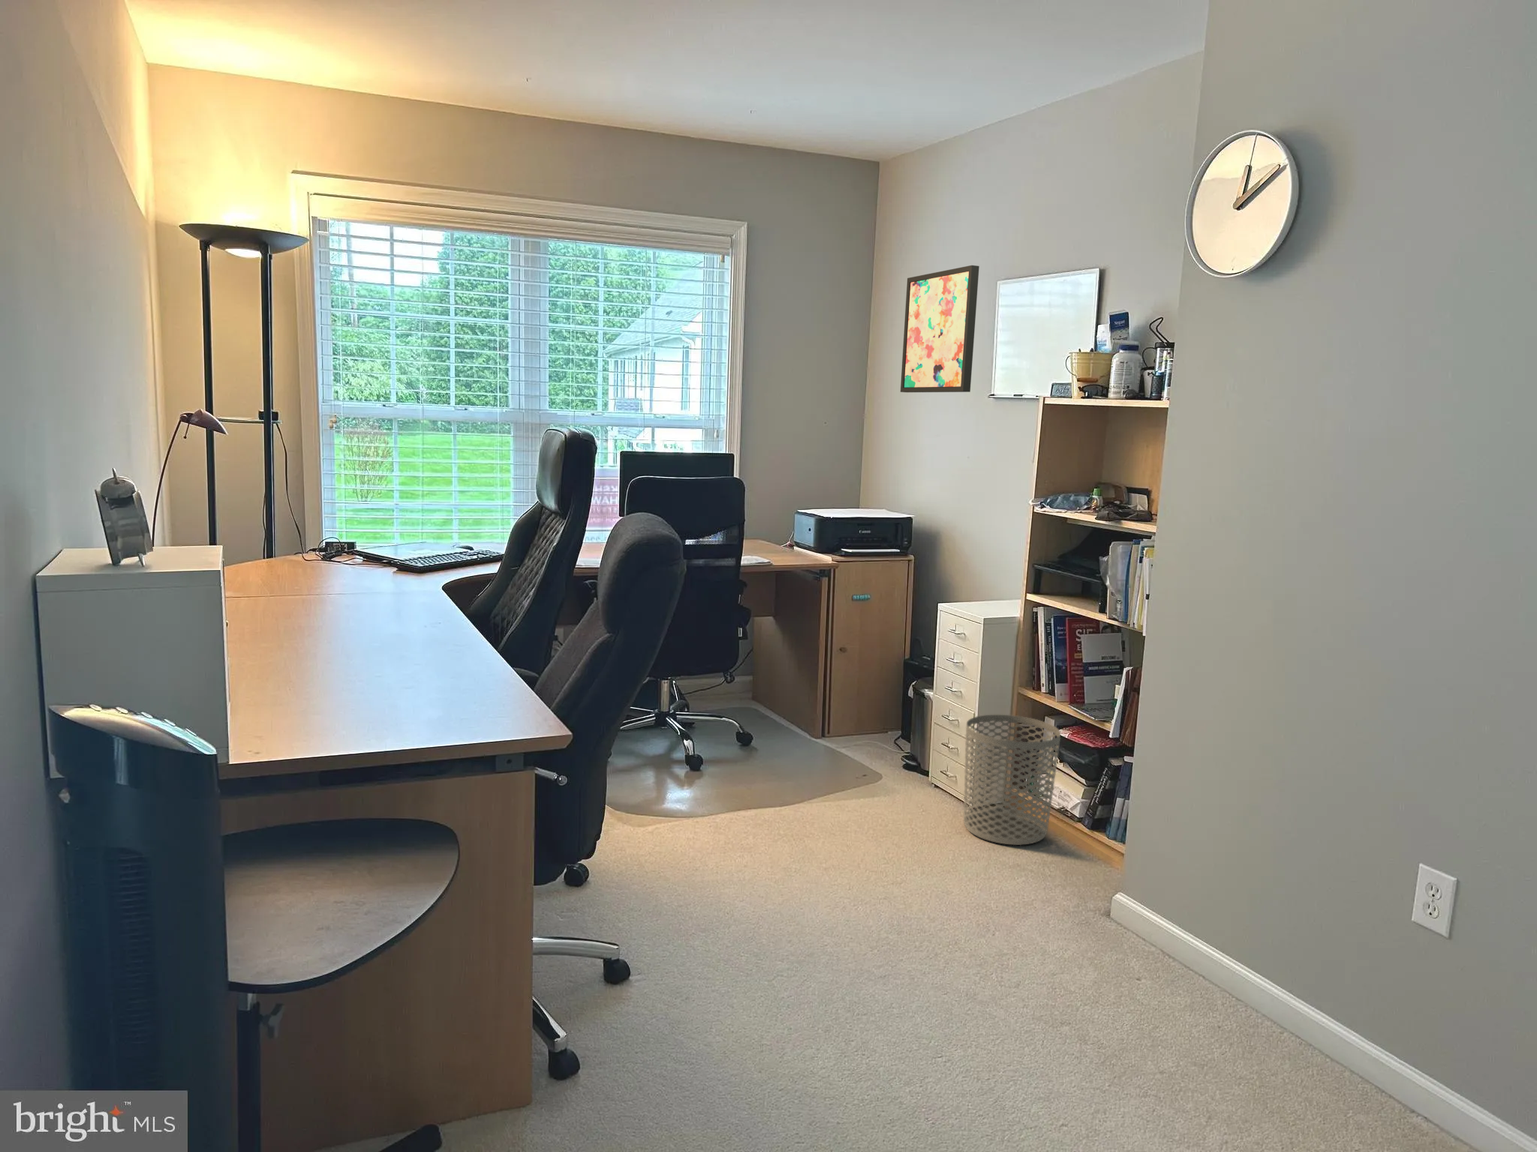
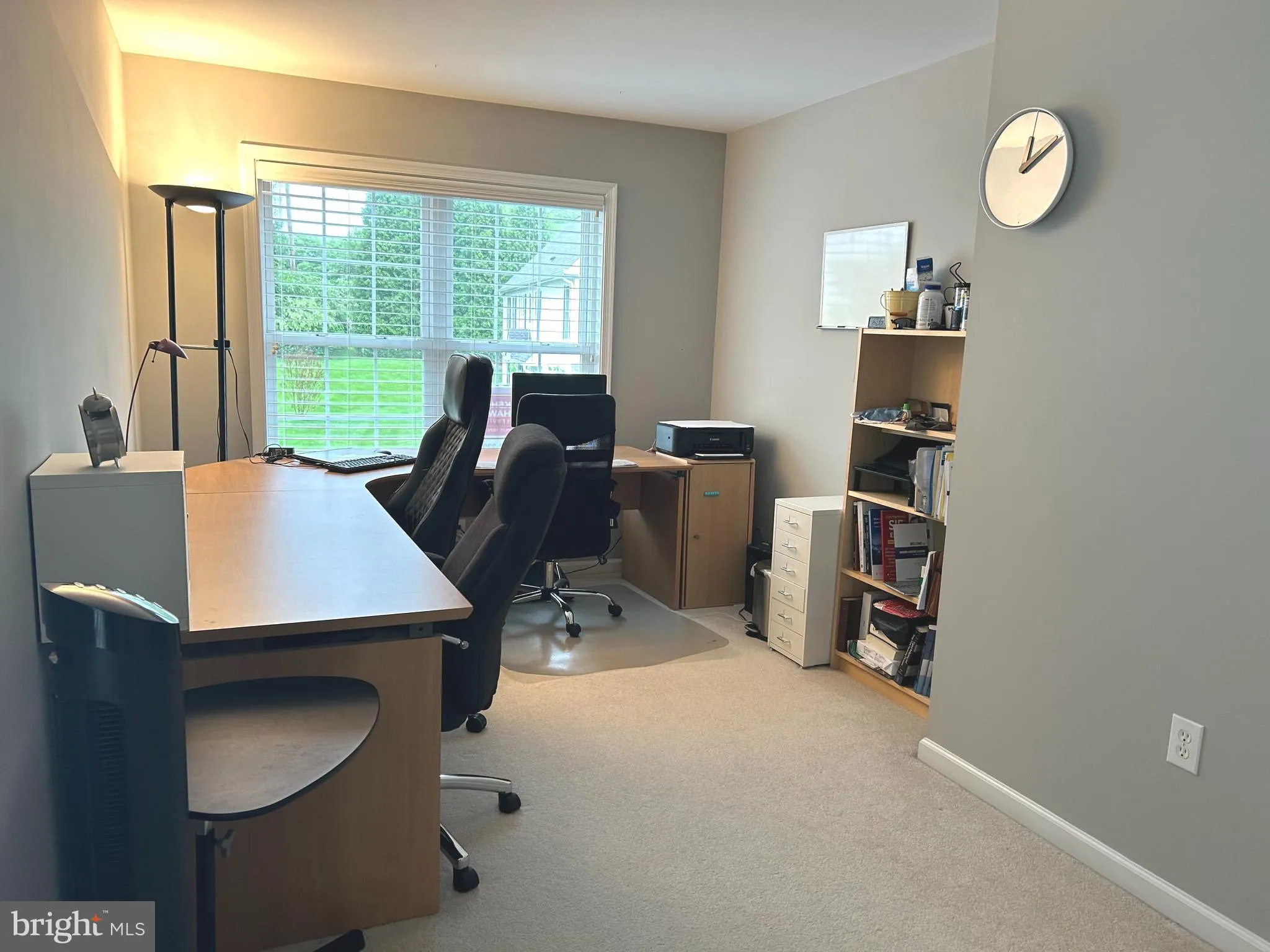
- wall art [900,265,980,393]
- waste bin [963,714,1061,846]
